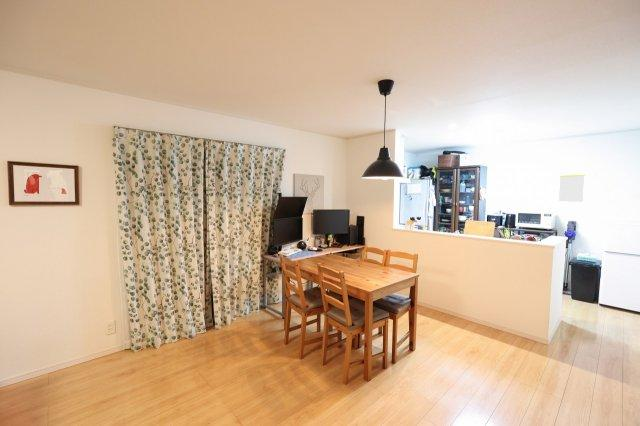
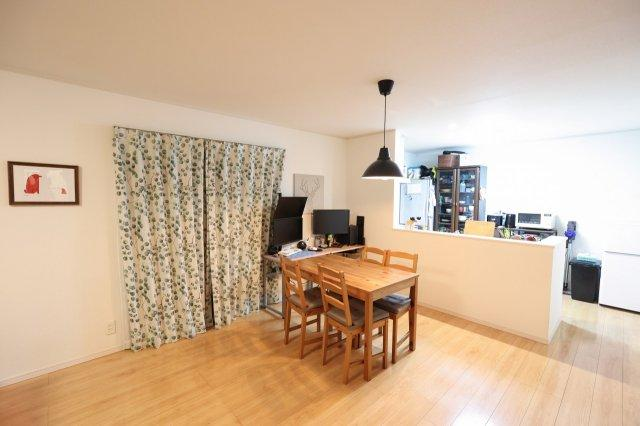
- calendar [558,171,585,203]
